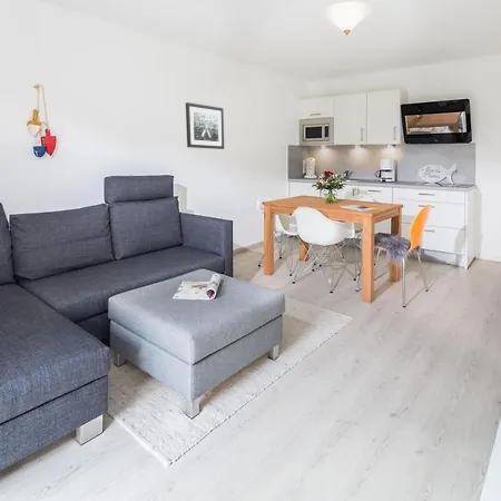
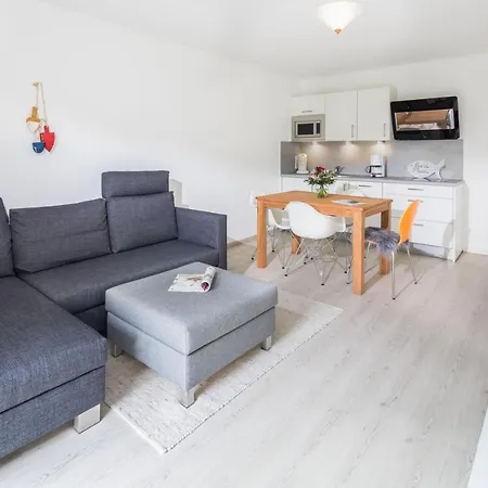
- wall art [185,101,225,150]
